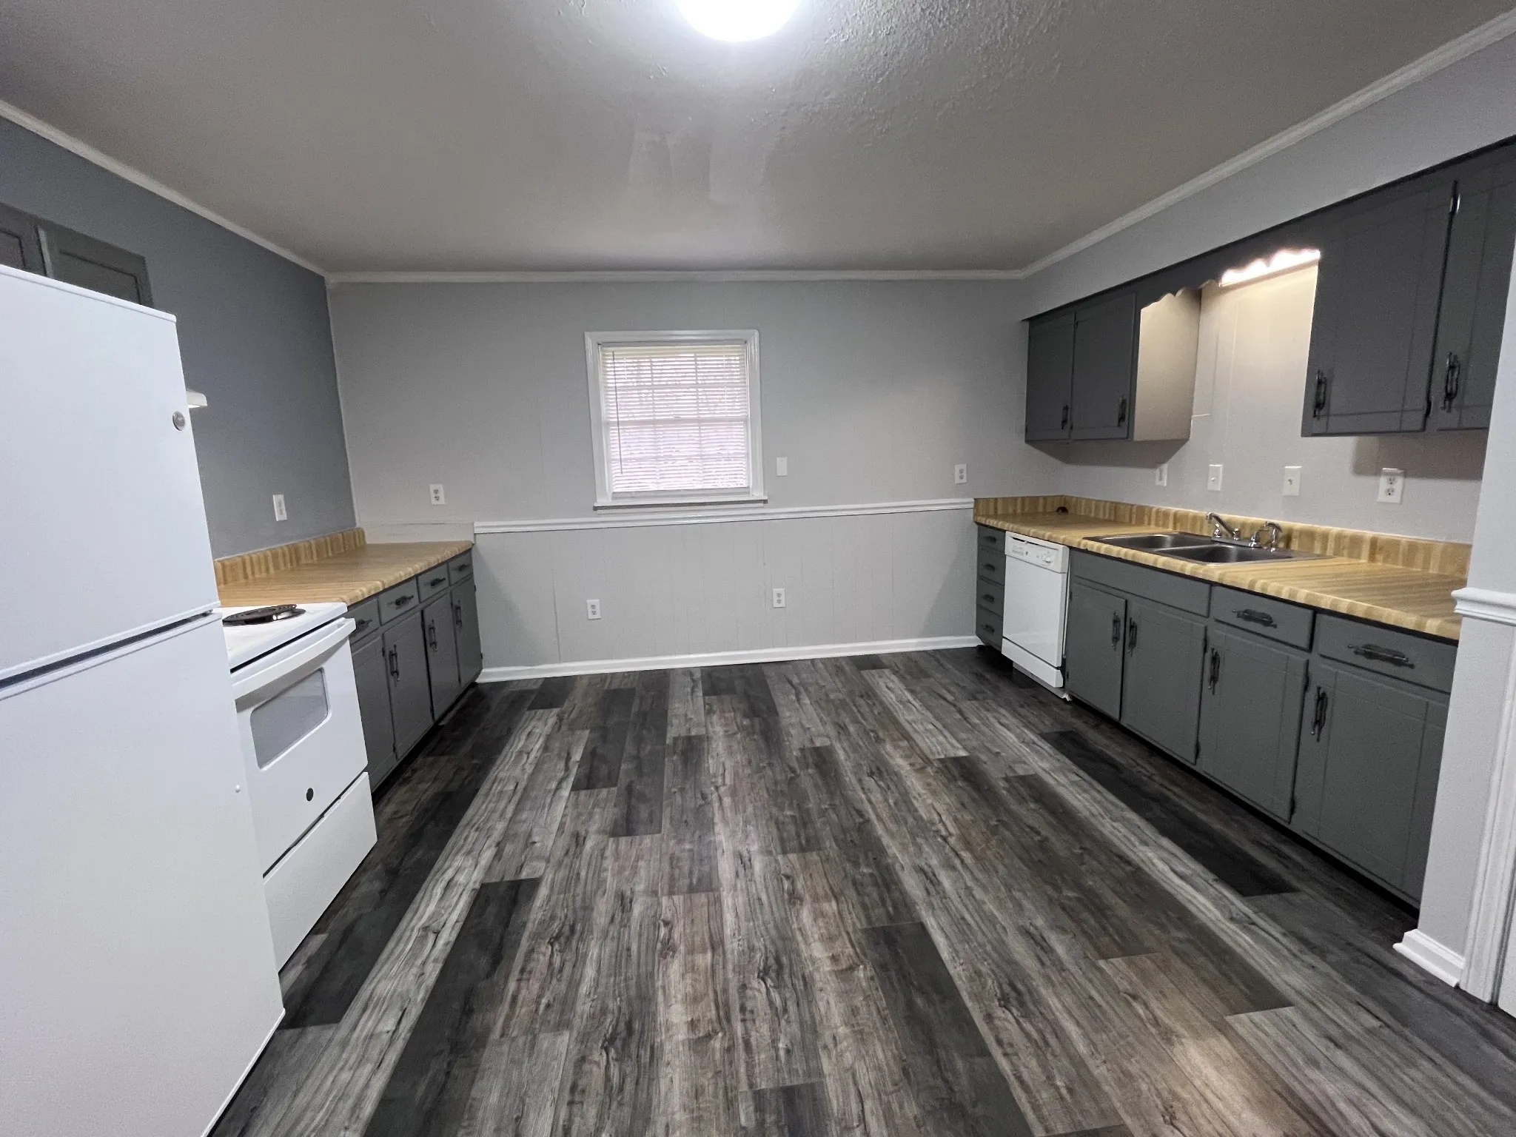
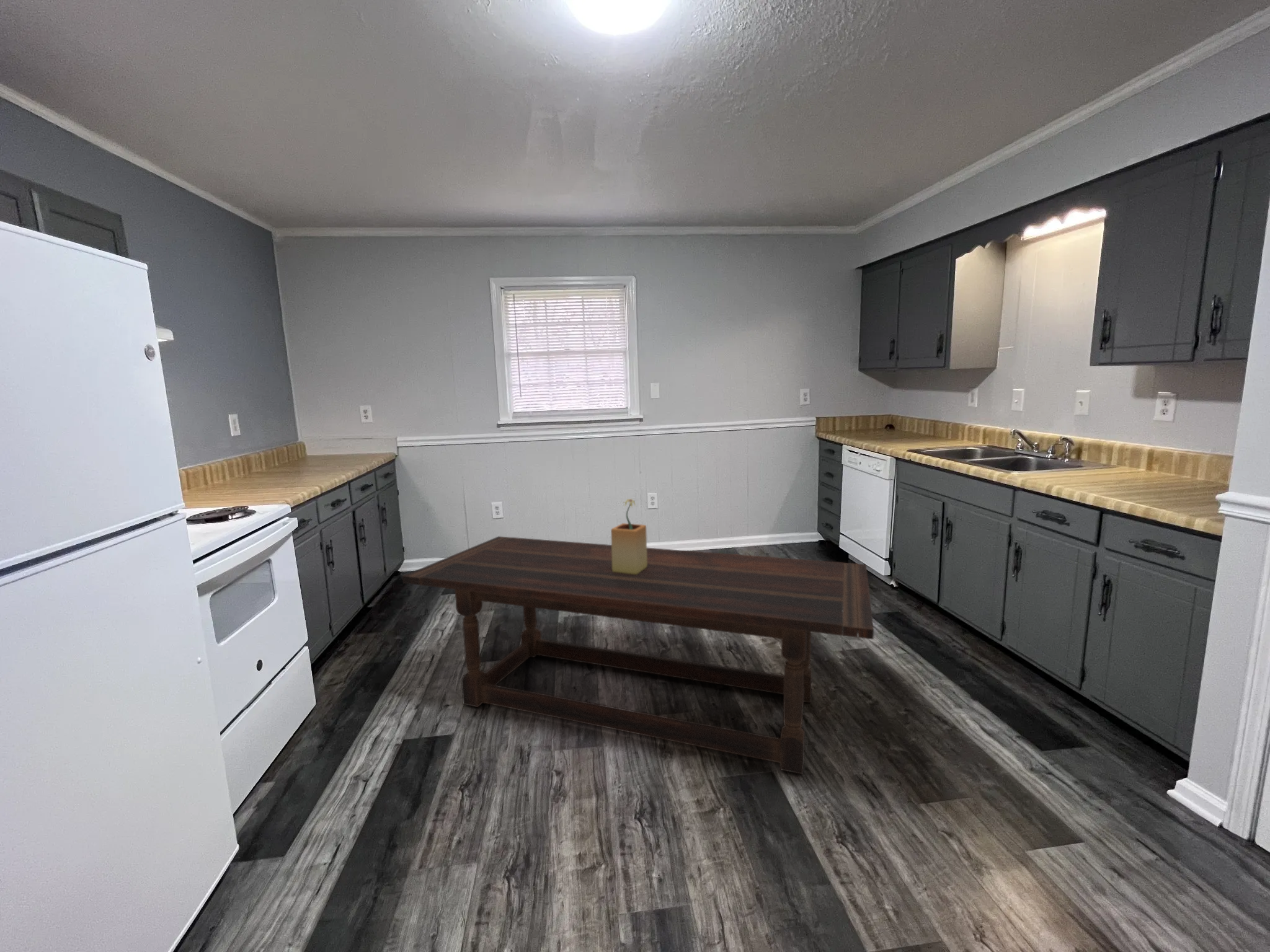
+ dining table [402,536,874,775]
+ potted plant [610,498,647,575]
